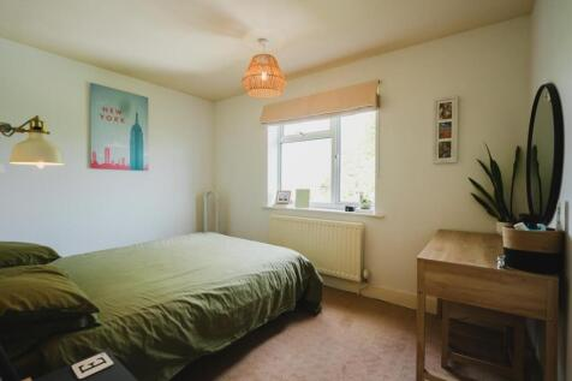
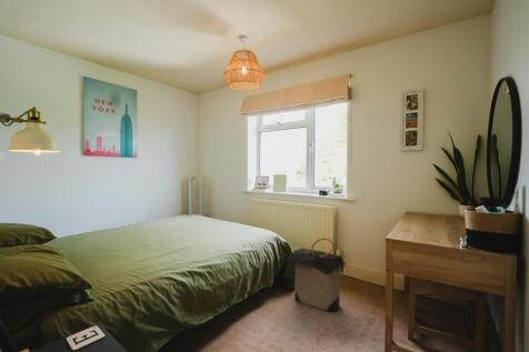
+ laundry hamper [287,237,347,313]
